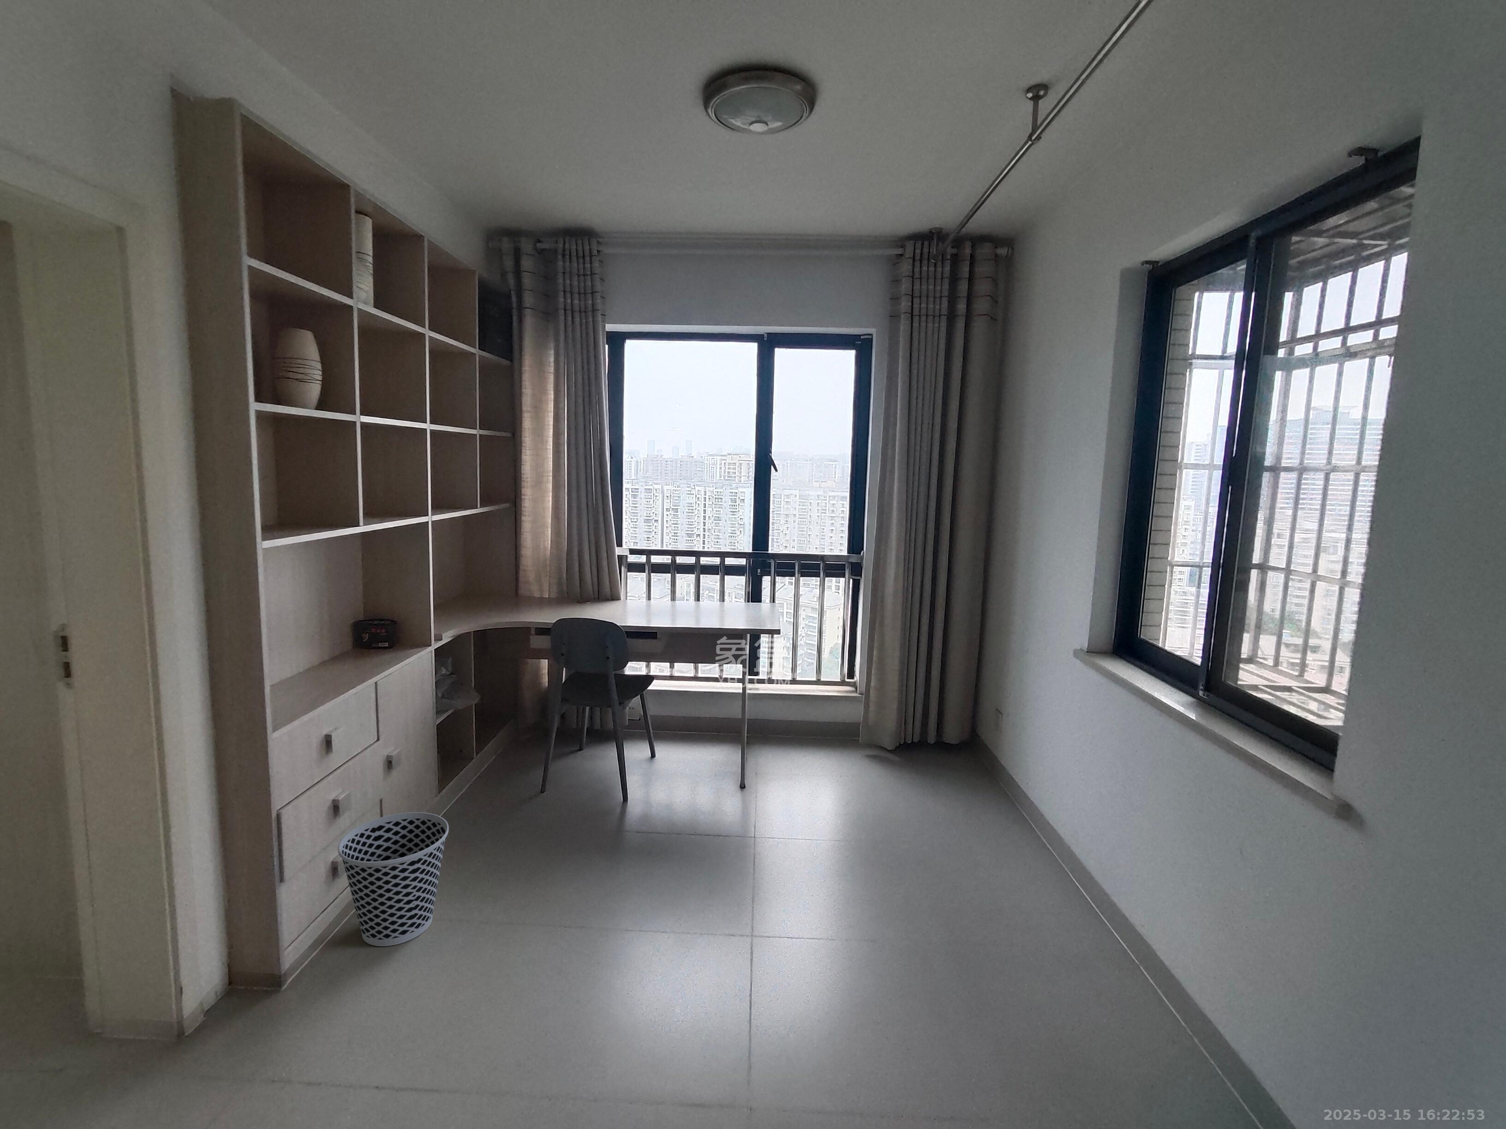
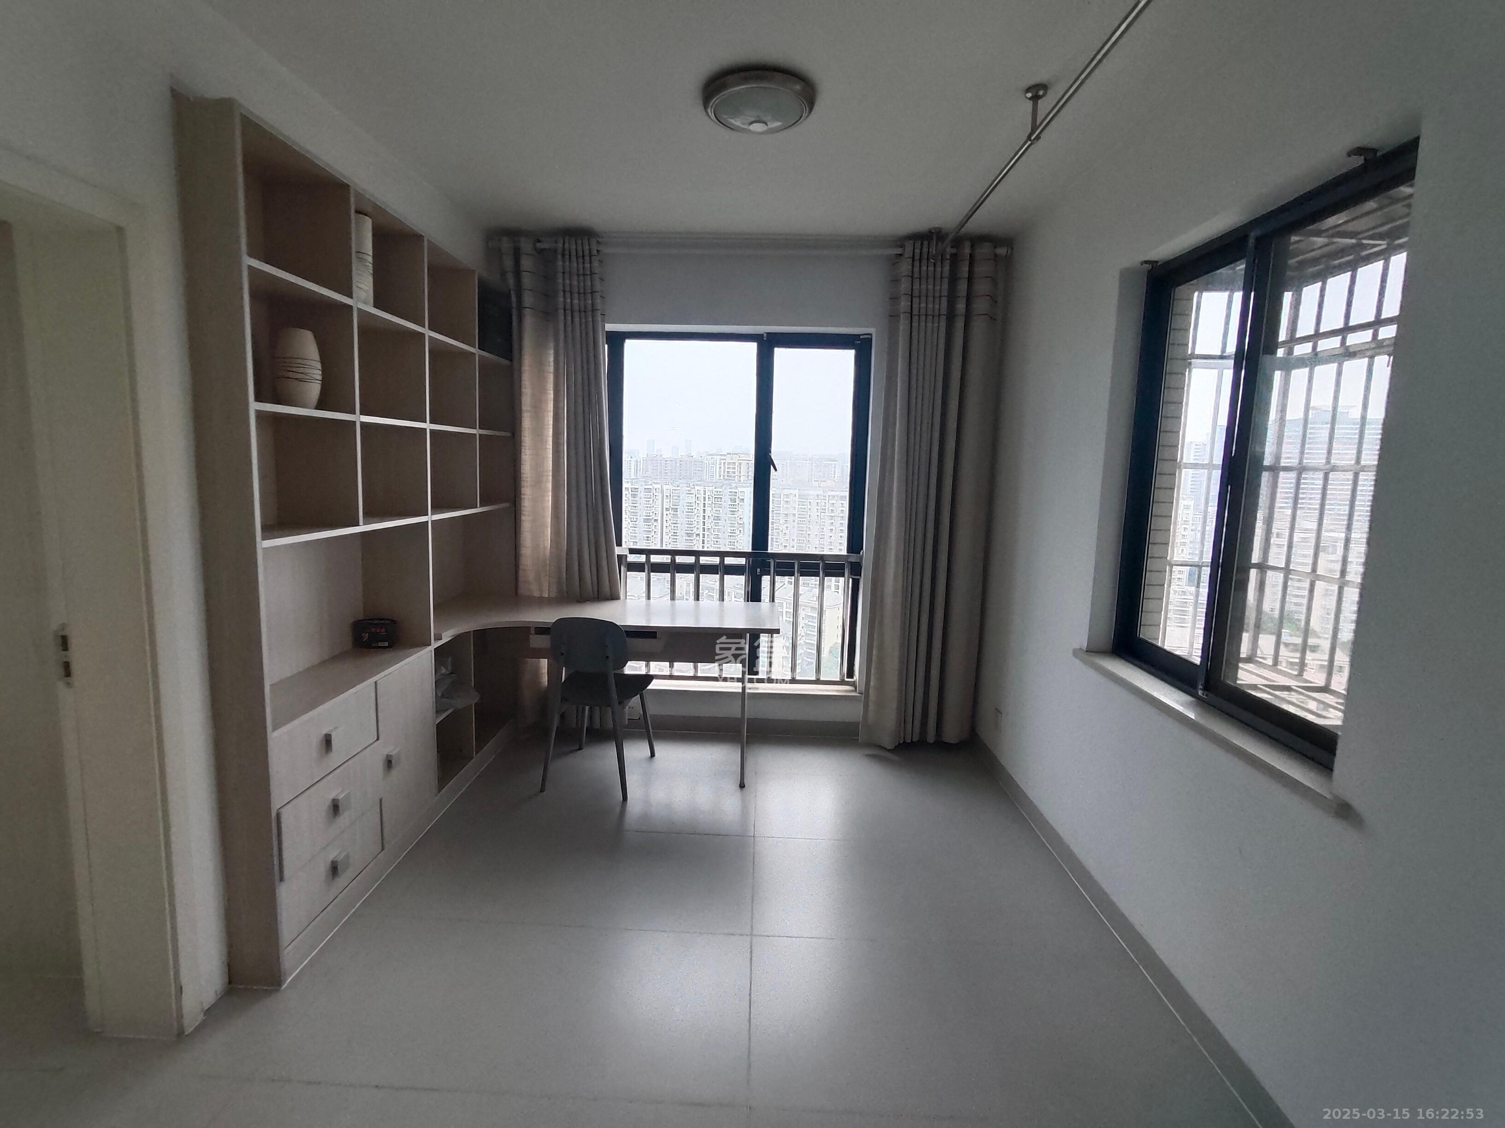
- wastebasket [337,811,449,946]
